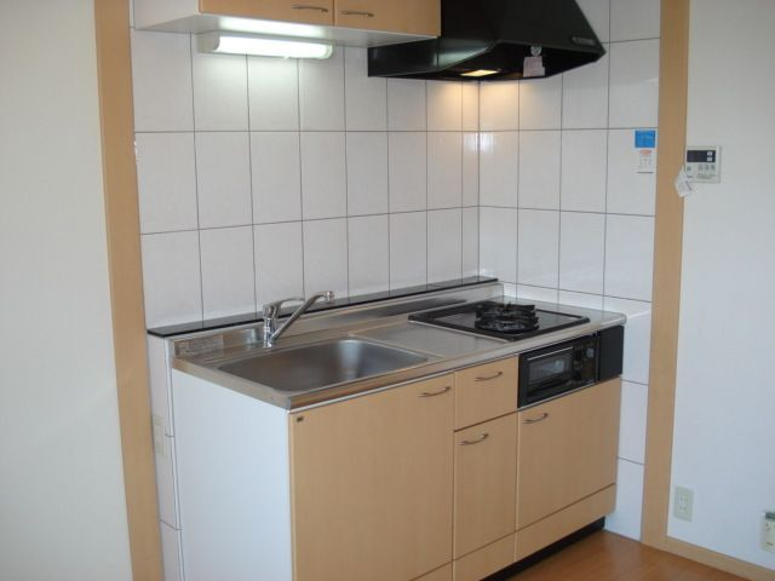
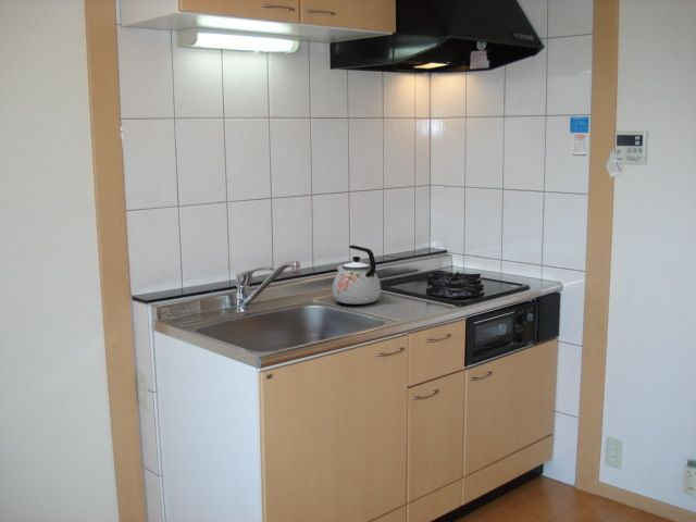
+ kettle [332,244,382,306]
